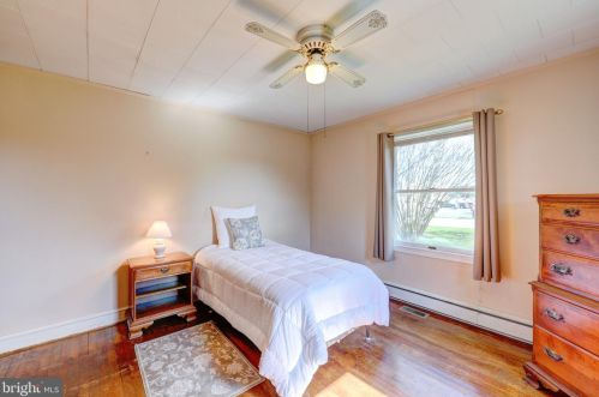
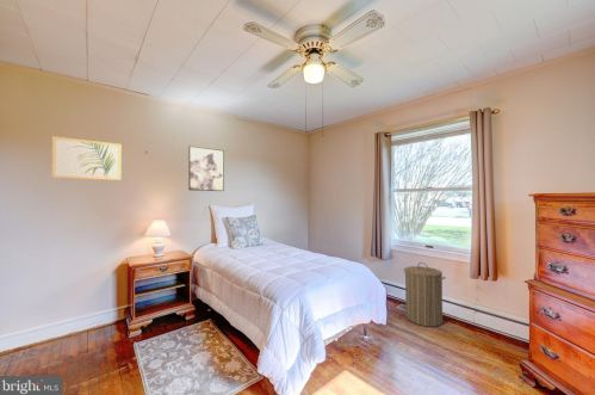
+ wall art [51,135,123,181]
+ laundry hamper [402,261,447,328]
+ wall art [187,144,225,192]
